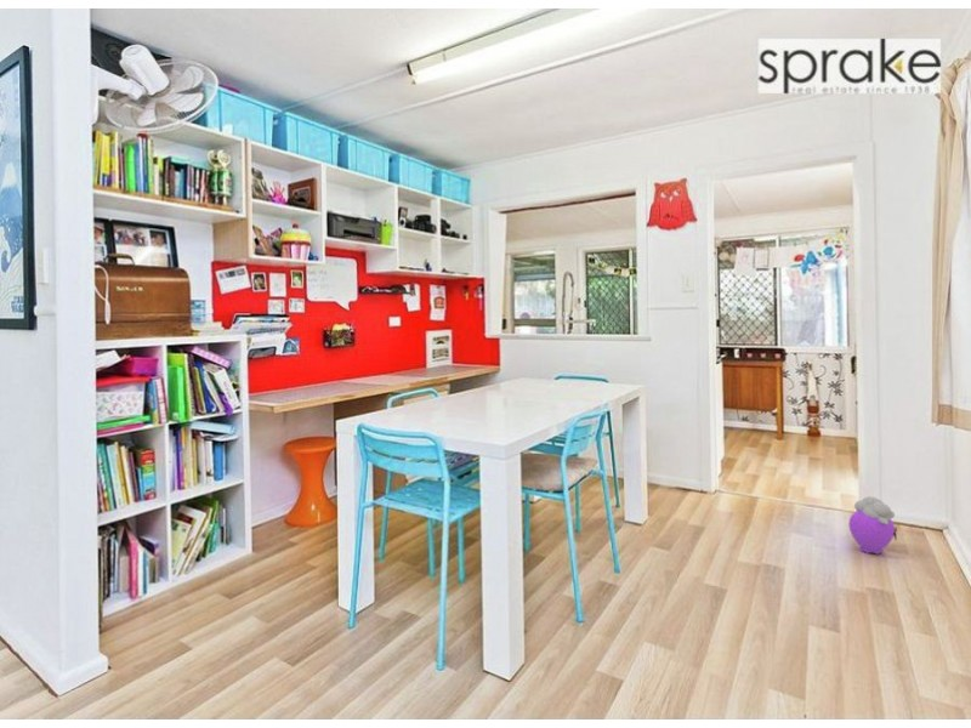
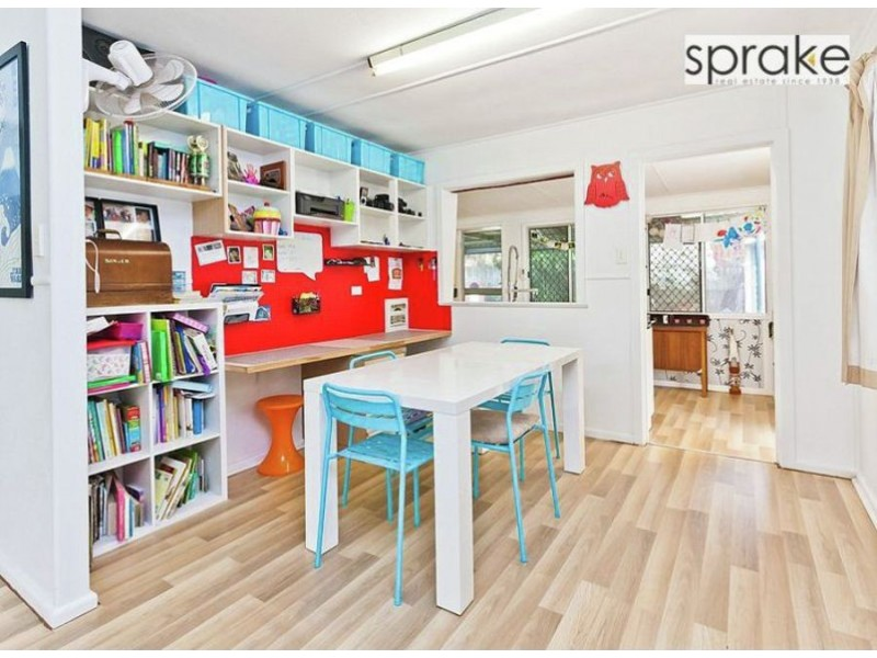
- plush toy [847,495,898,556]
